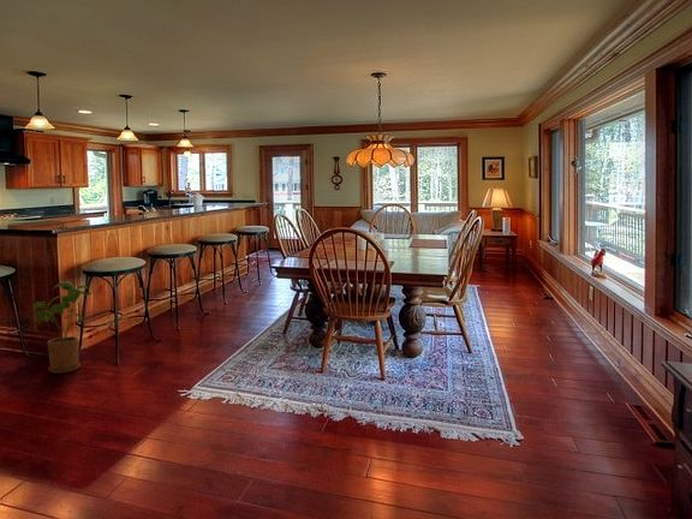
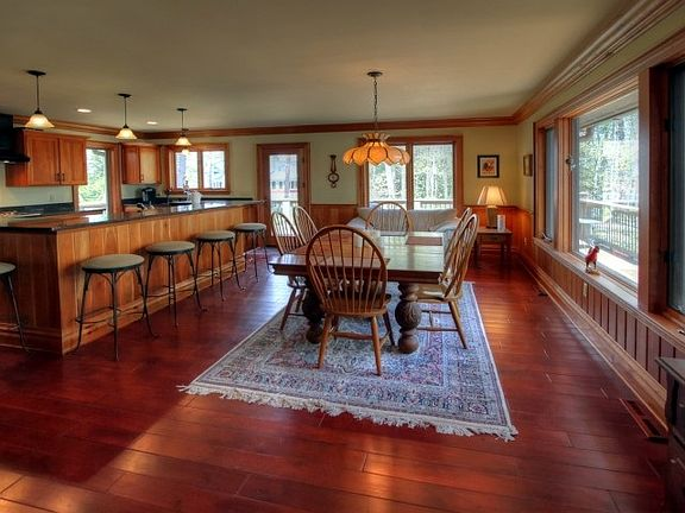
- house plant [31,281,93,375]
